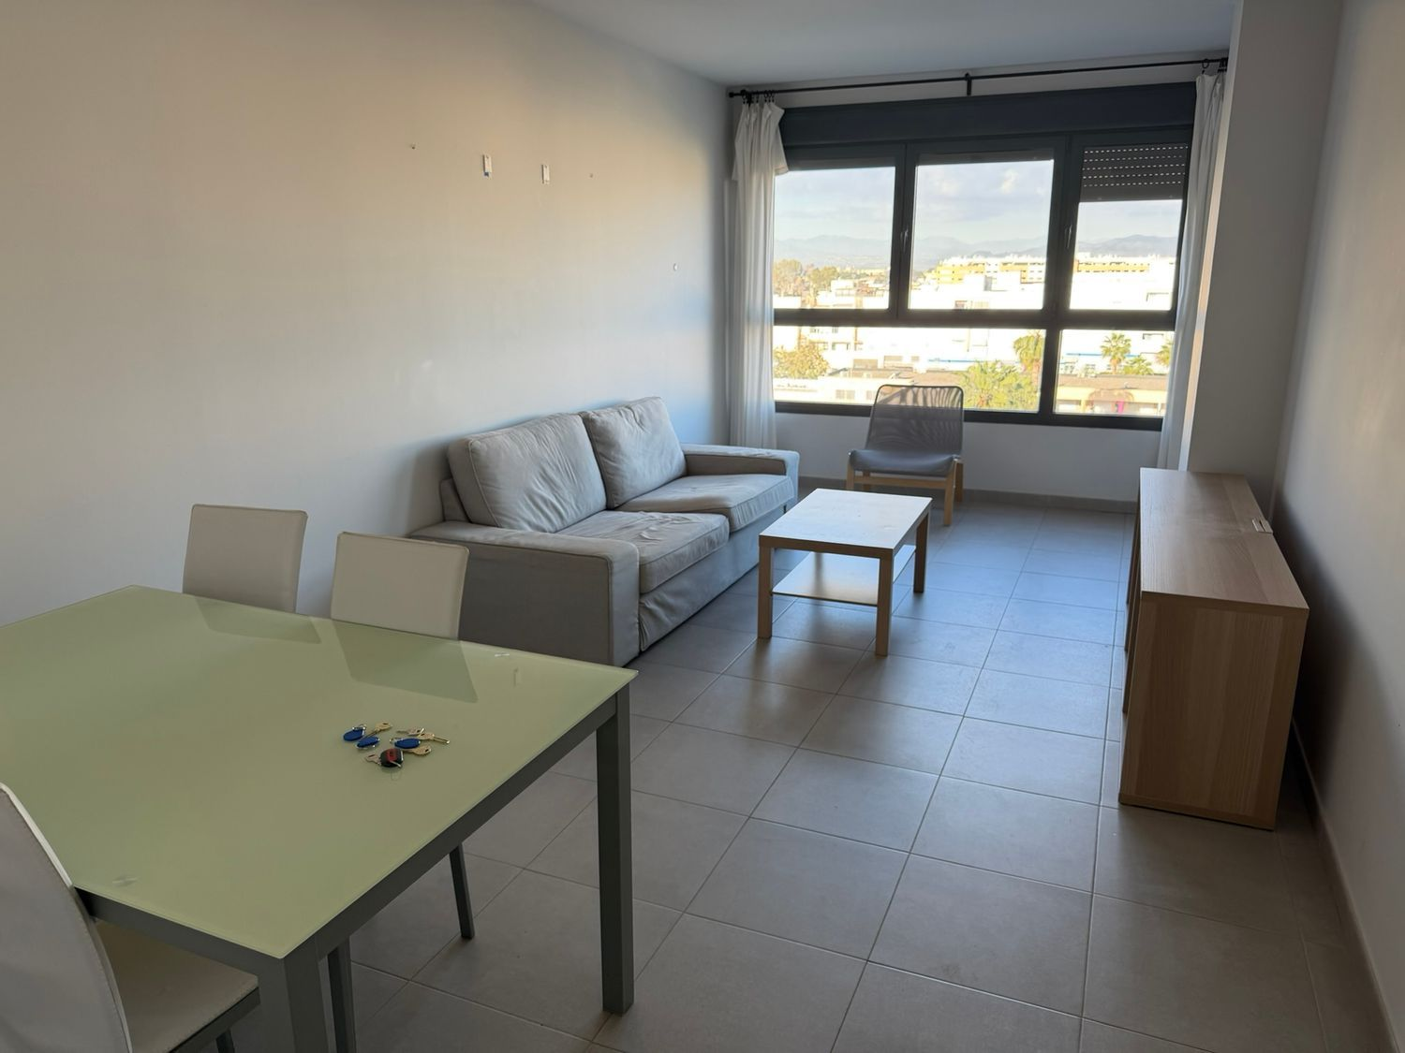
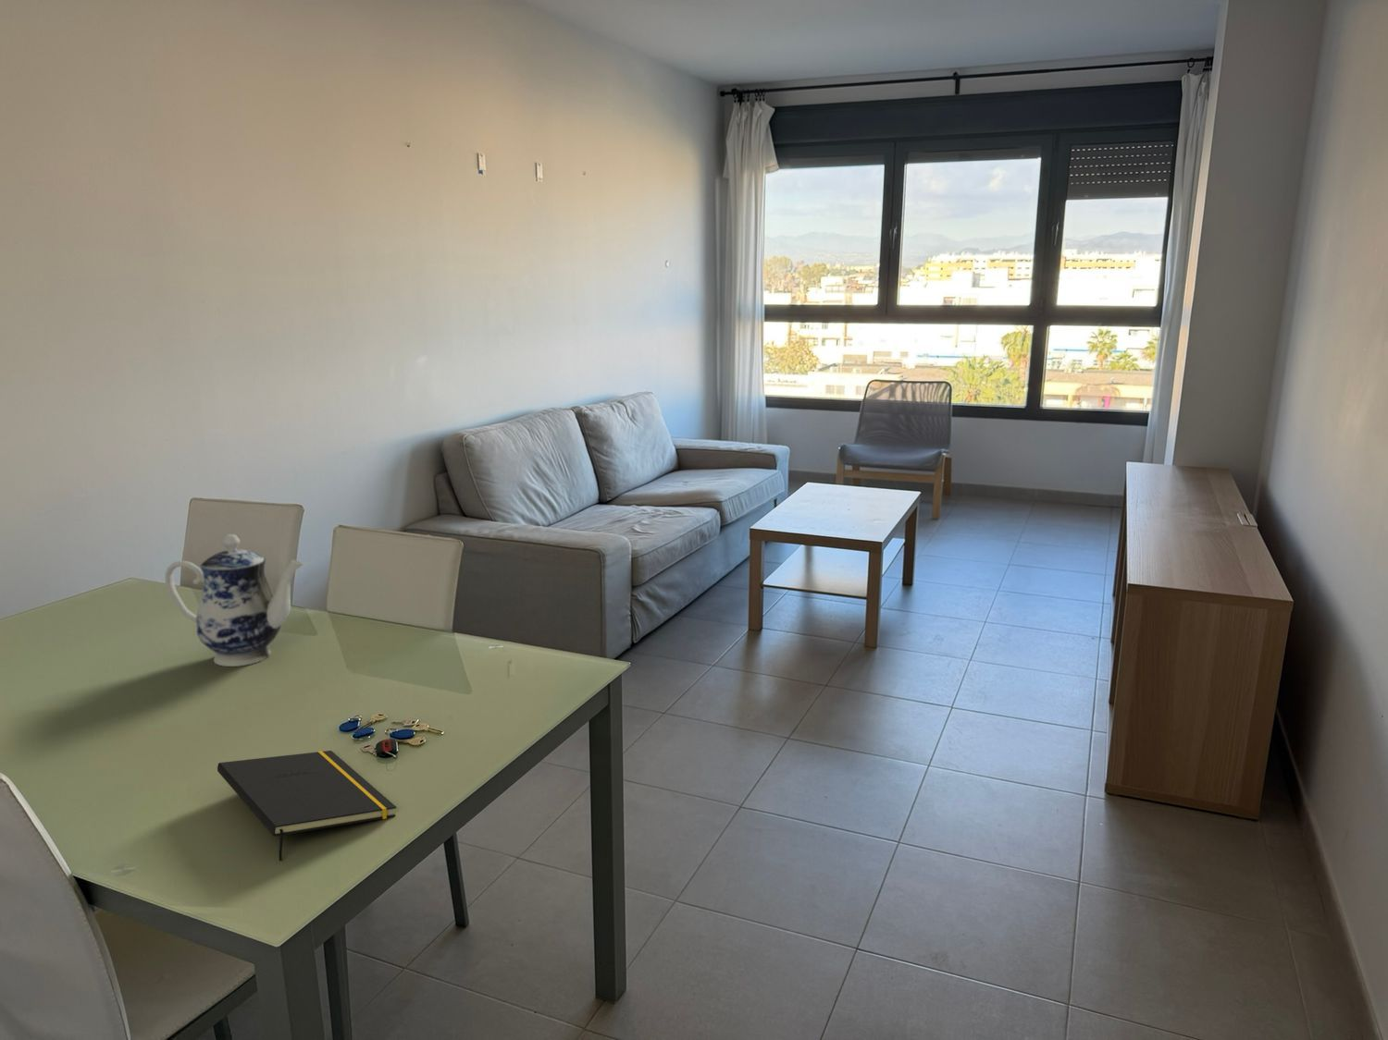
+ teapot [164,533,305,667]
+ notepad [216,749,397,862]
